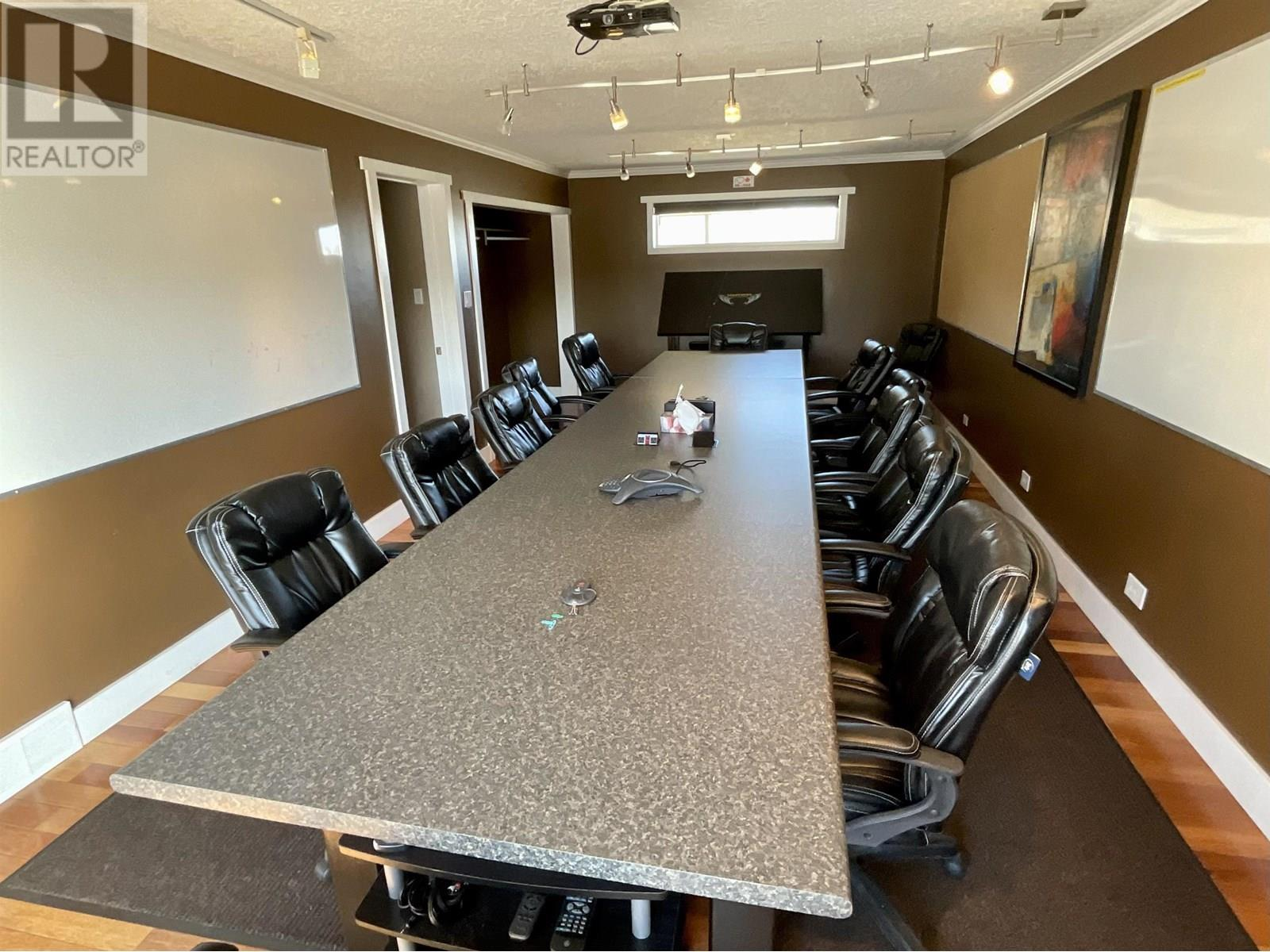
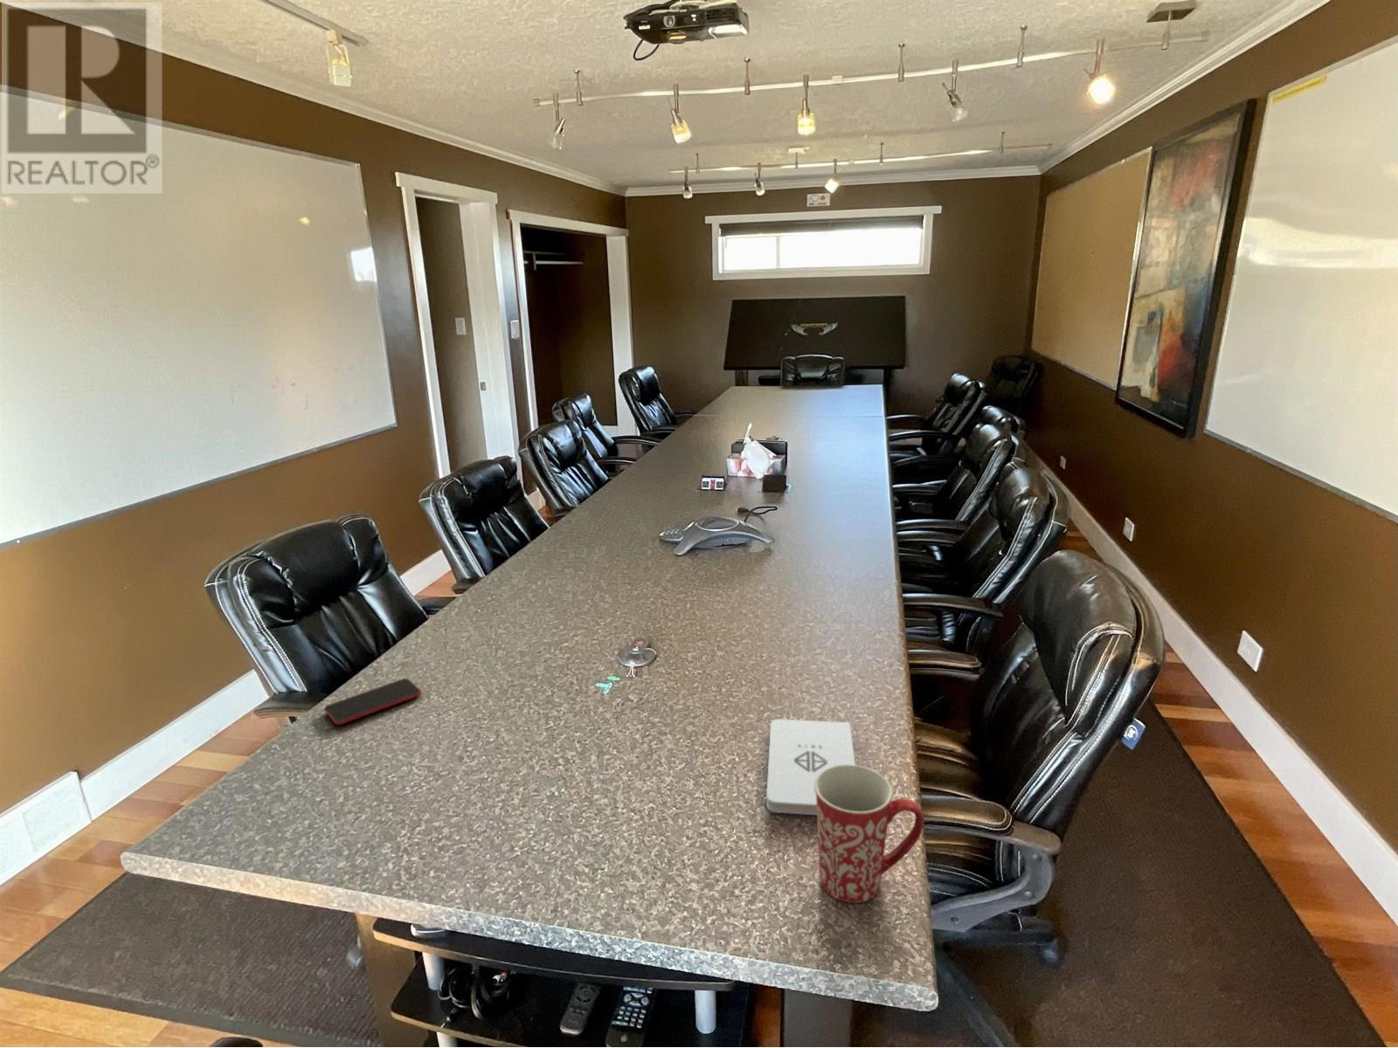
+ smartphone [324,678,422,725]
+ mug [815,764,925,904]
+ notepad [765,718,856,816]
